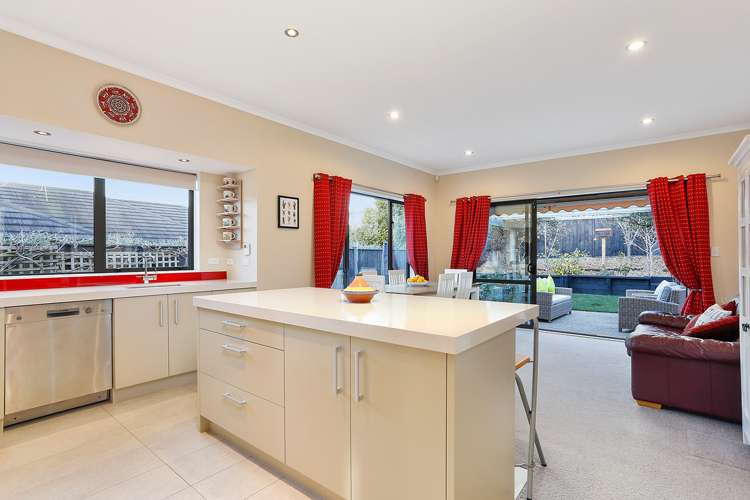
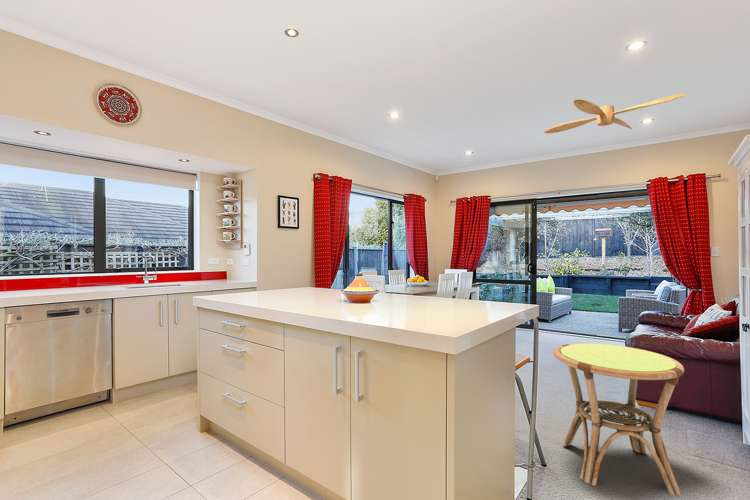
+ ceiling fan [544,93,687,134]
+ side table [553,342,685,496]
